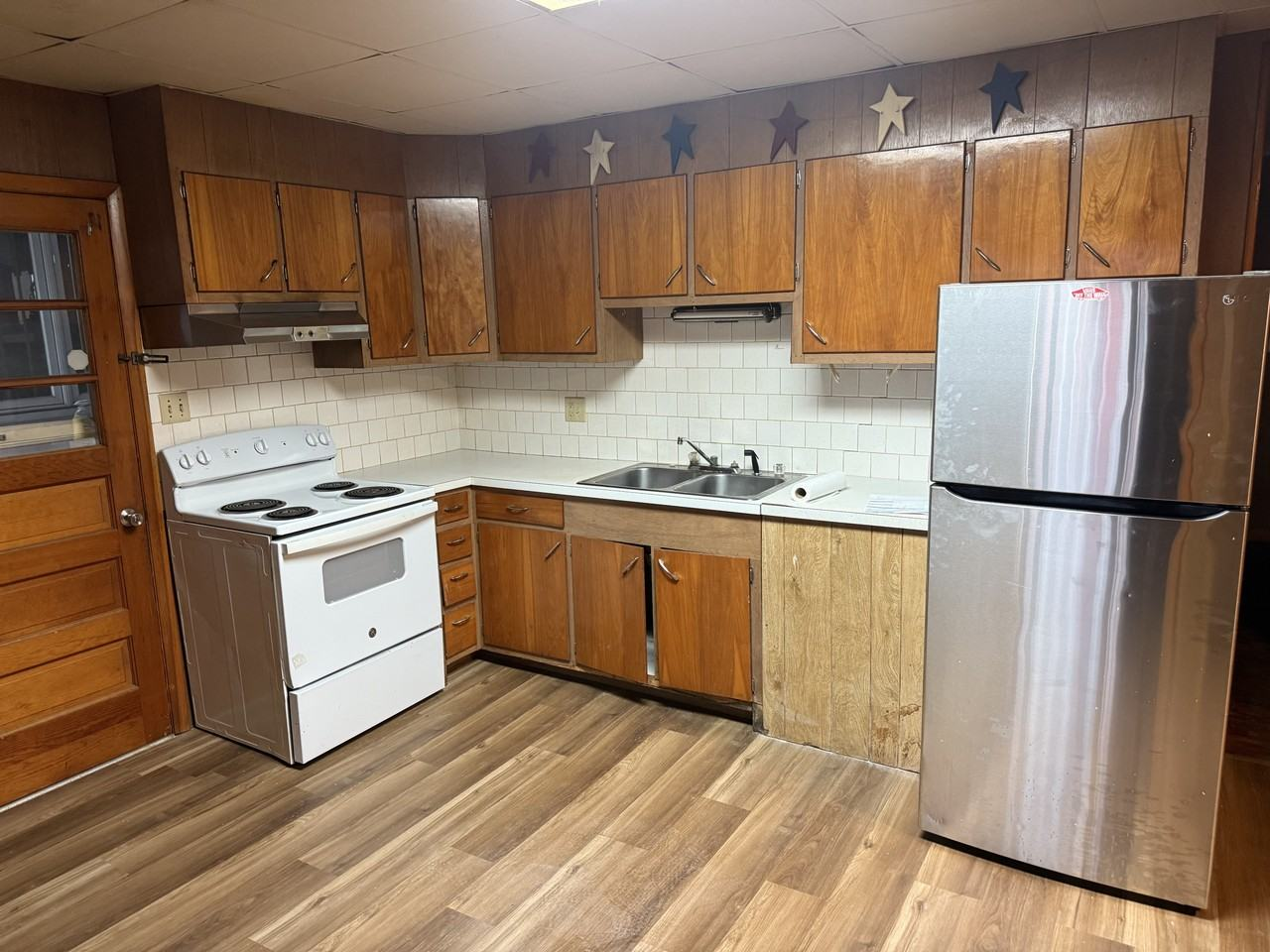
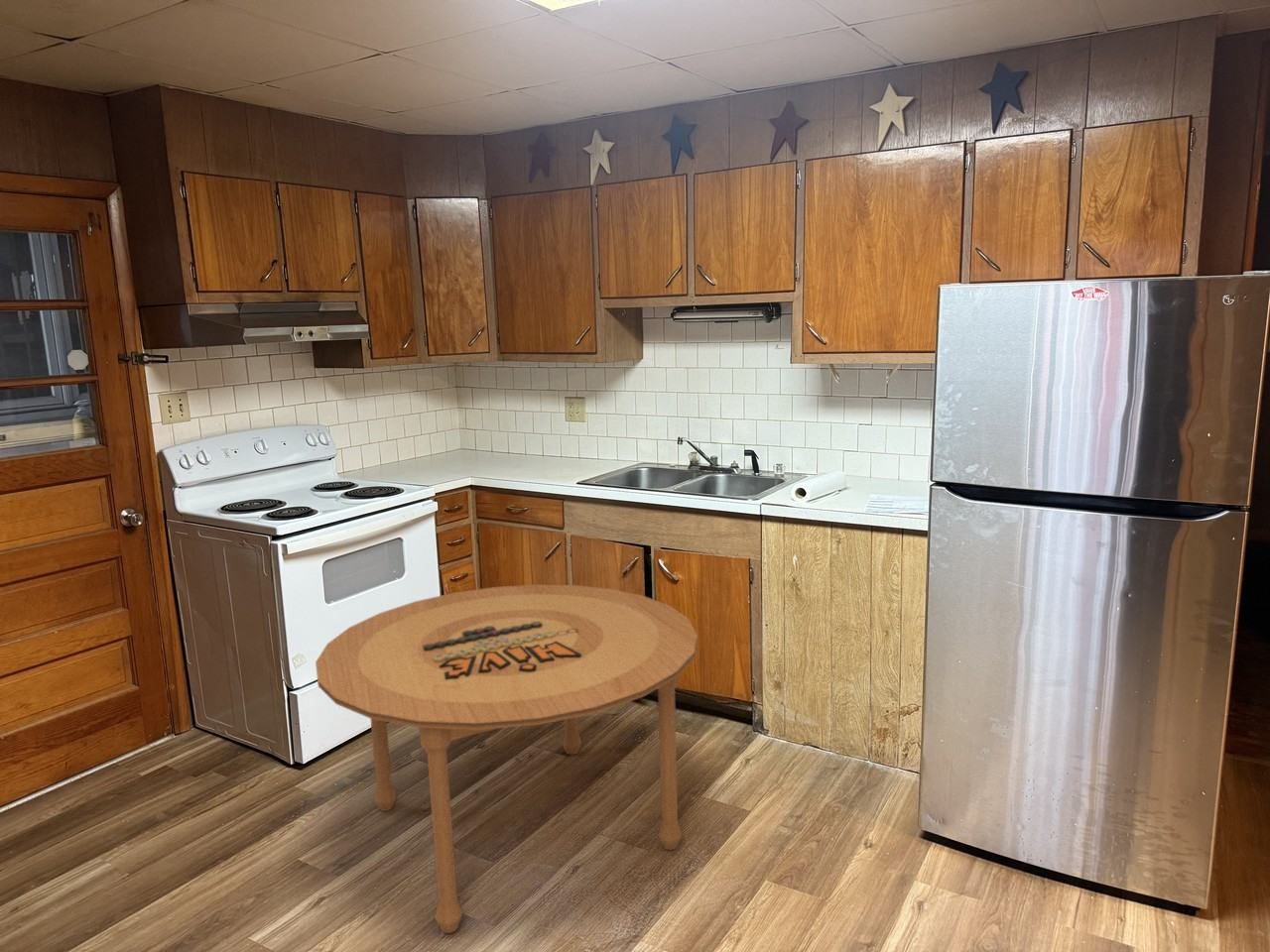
+ dining table [315,584,699,934]
